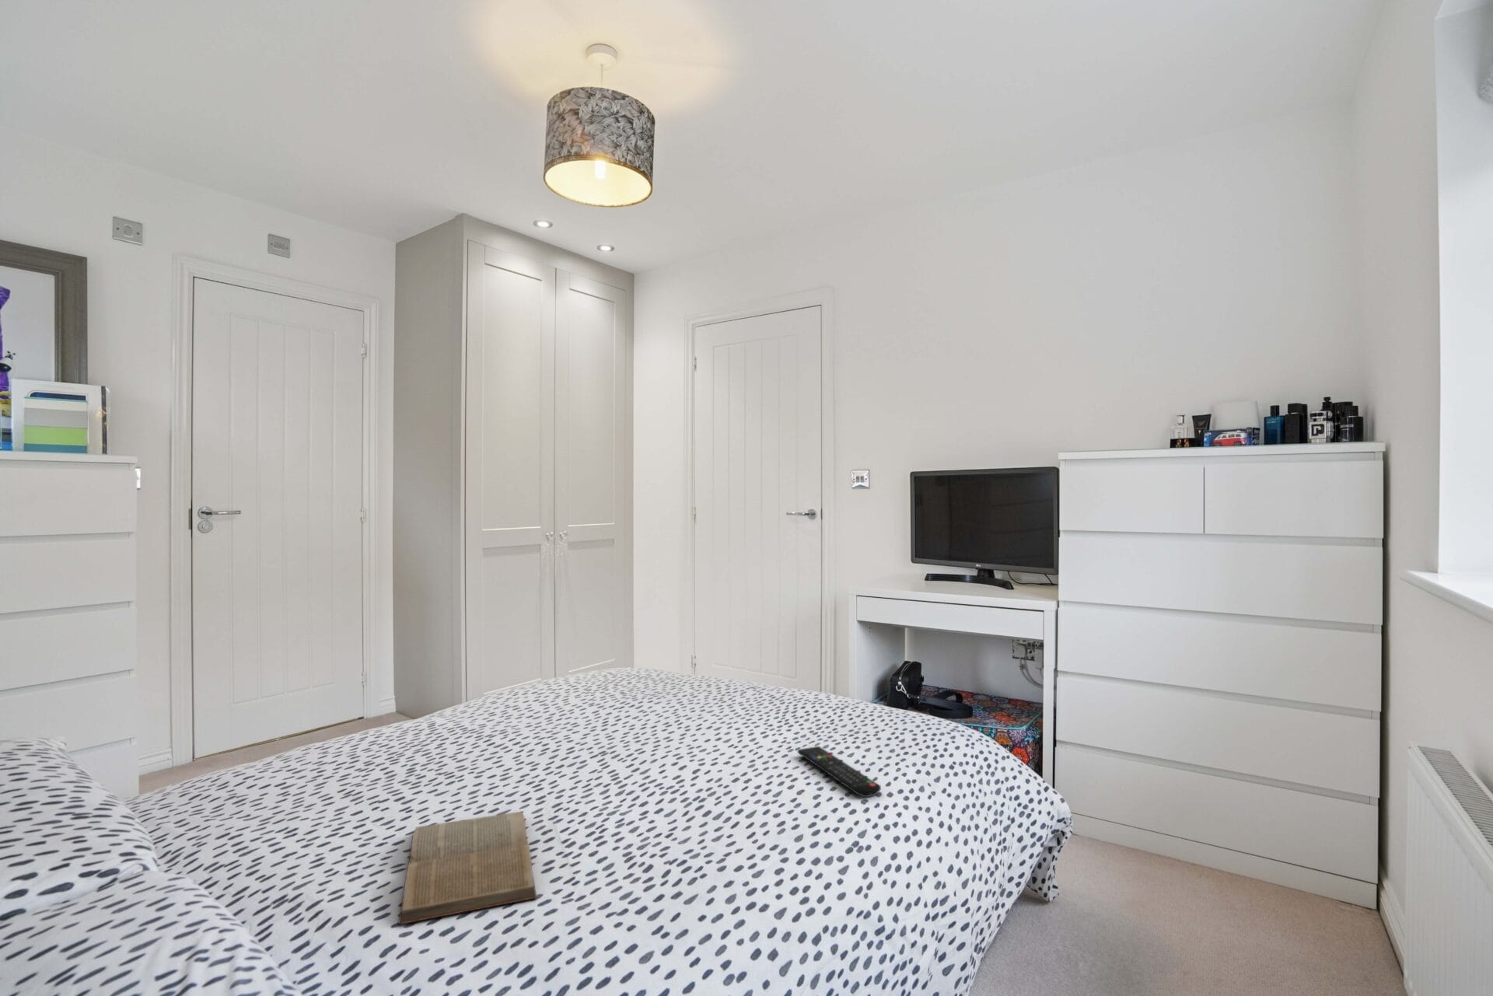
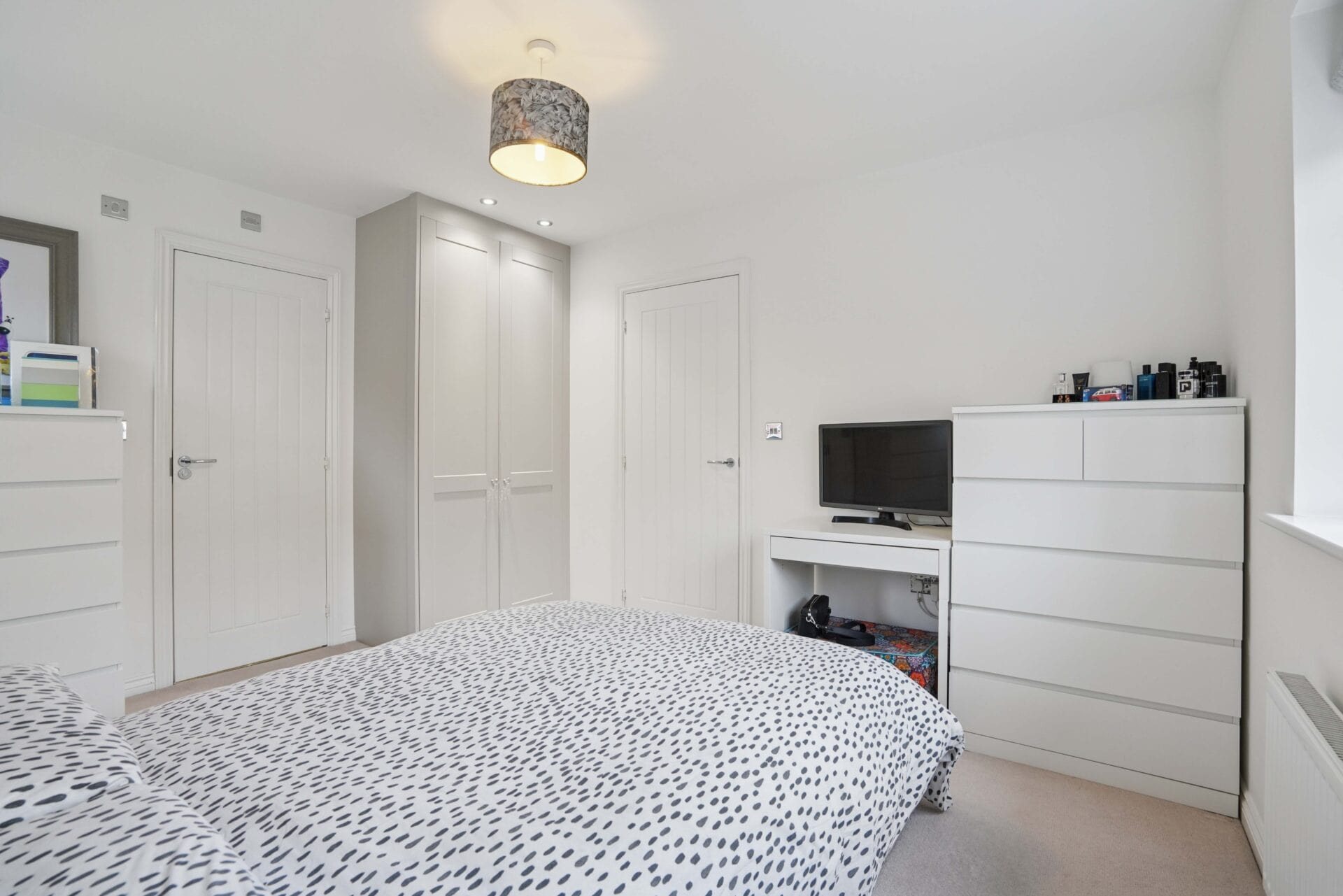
- book [397,811,537,925]
- remote control [797,746,882,798]
